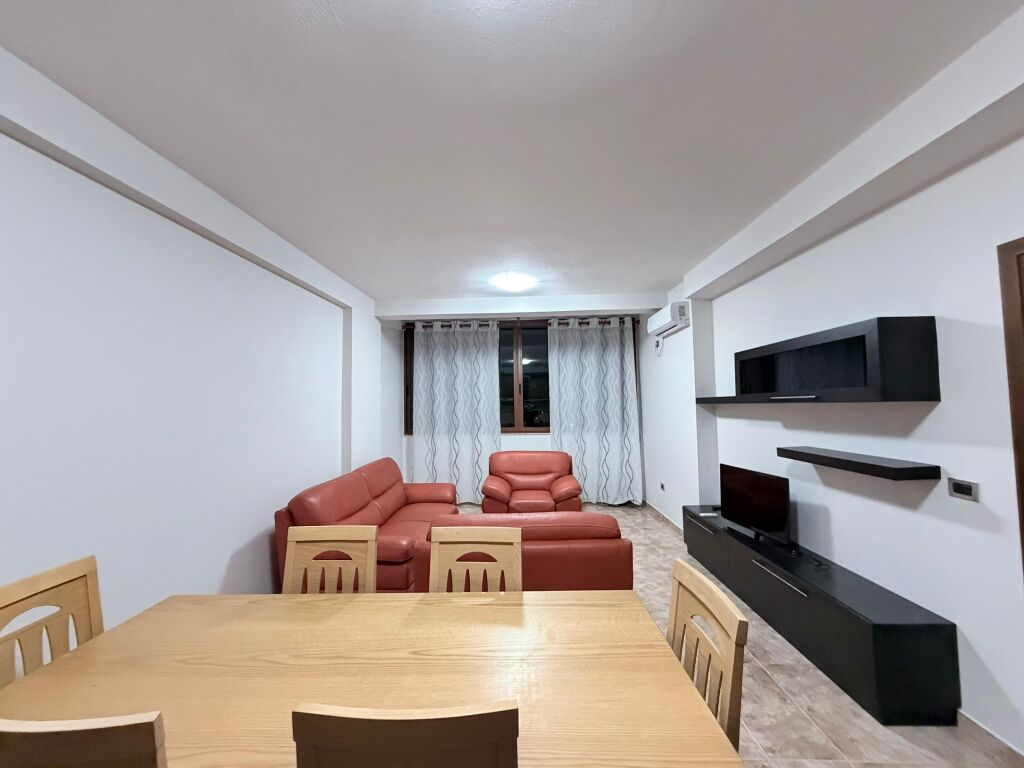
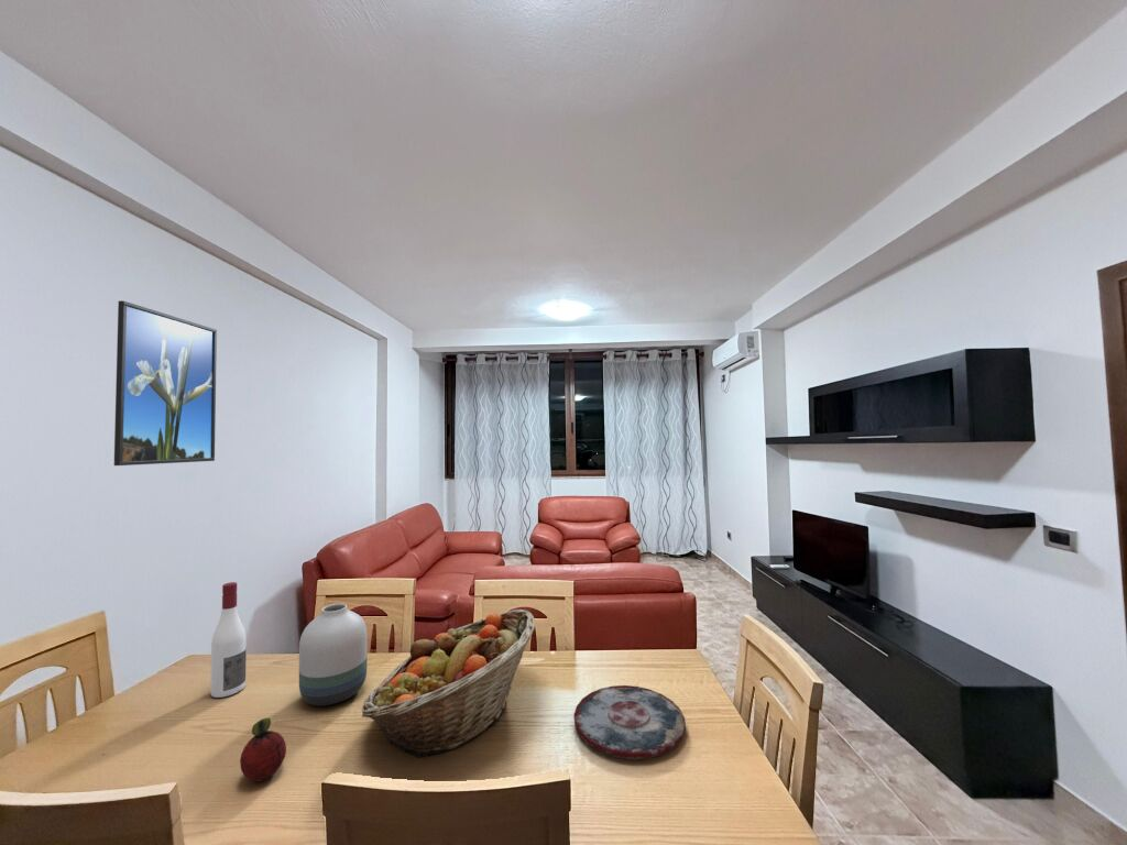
+ fruit [239,717,287,782]
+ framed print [113,299,218,467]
+ vase [298,603,369,706]
+ plate [572,684,687,760]
+ fruit basket [361,608,536,759]
+ alcohol [209,581,248,699]
